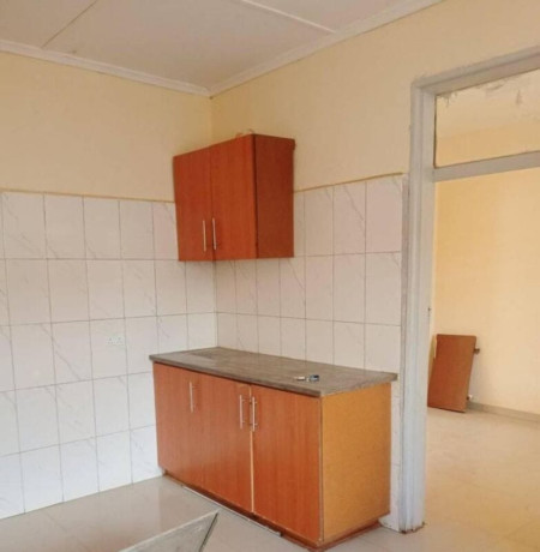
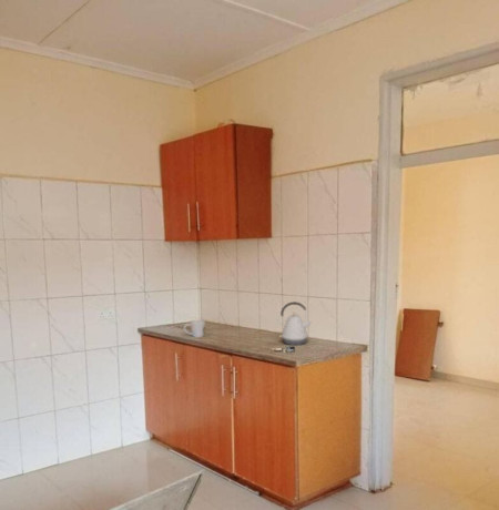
+ kettle [278,300,313,346]
+ mug [183,318,206,338]
